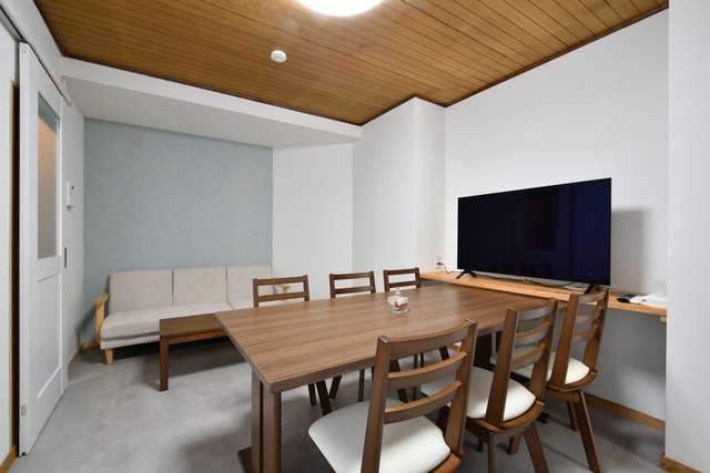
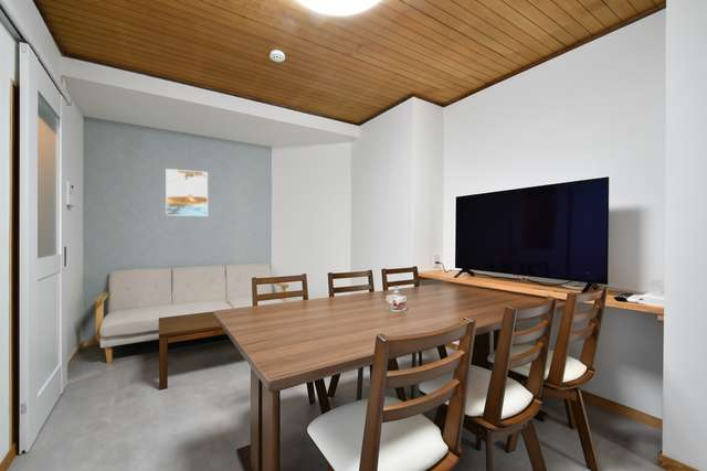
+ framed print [165,168,209,217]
